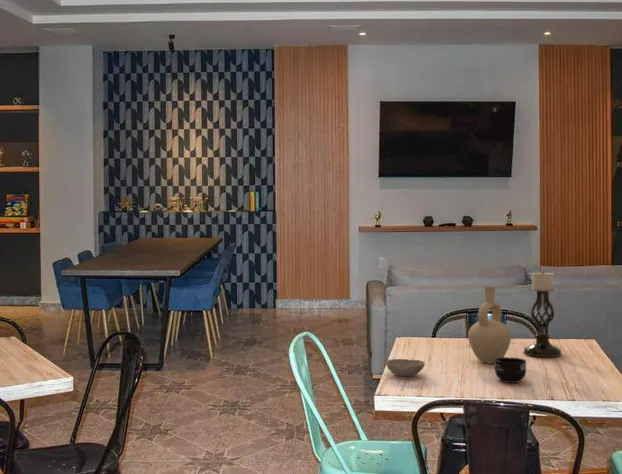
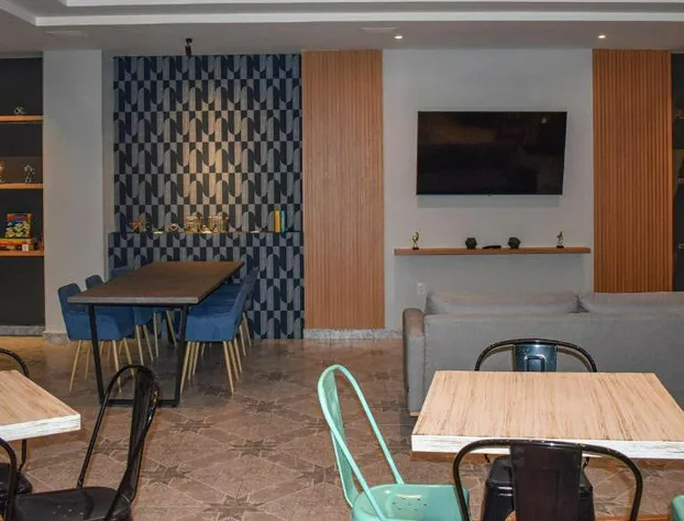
- bowl [385,358,426,377]
- vase [467,286,512,364]
- mug [493,356,527,384]
- candle holder [523,269,563,358]
